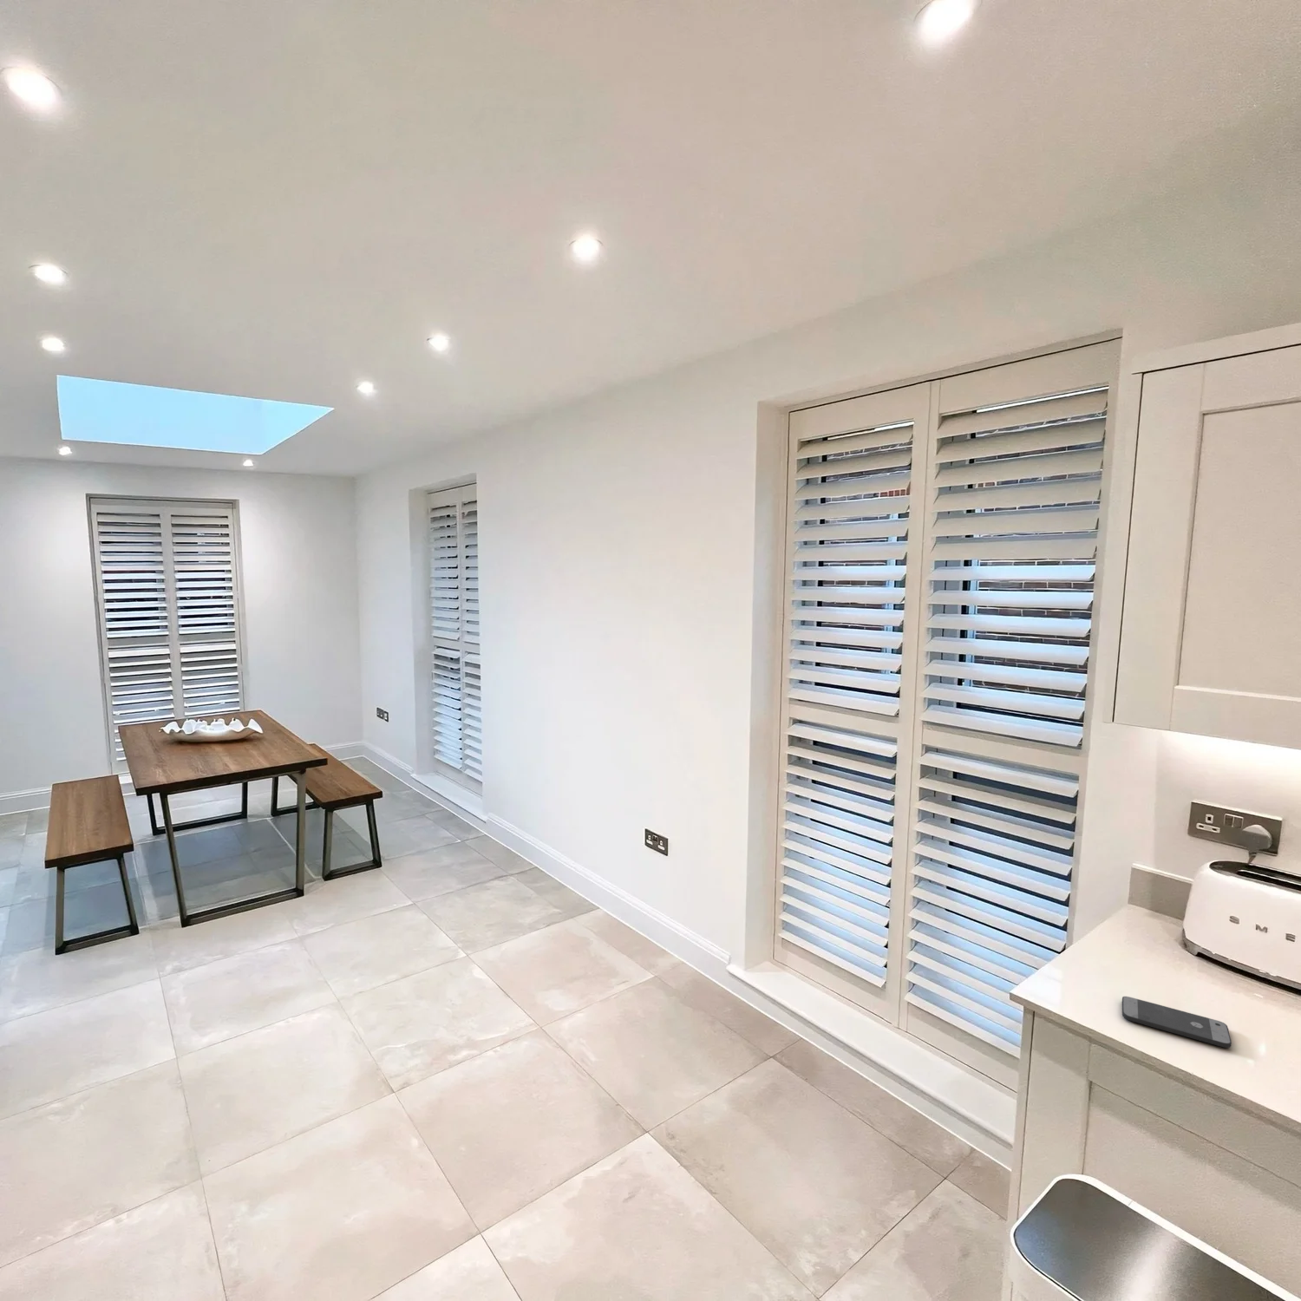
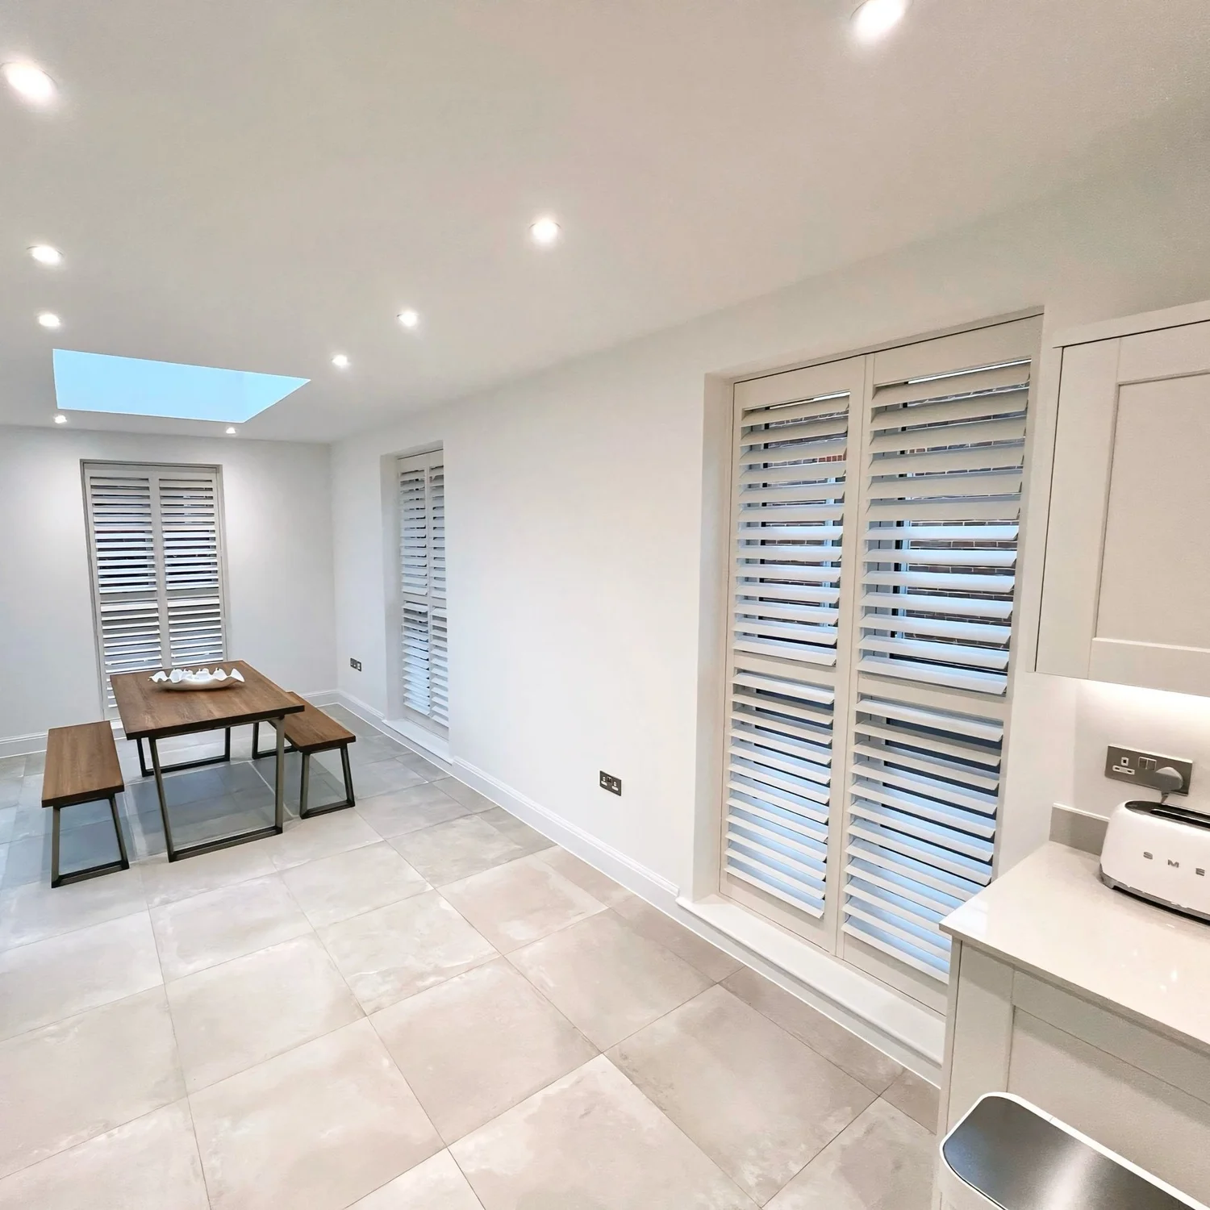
- smartphone [1121,996,1232,1048]
